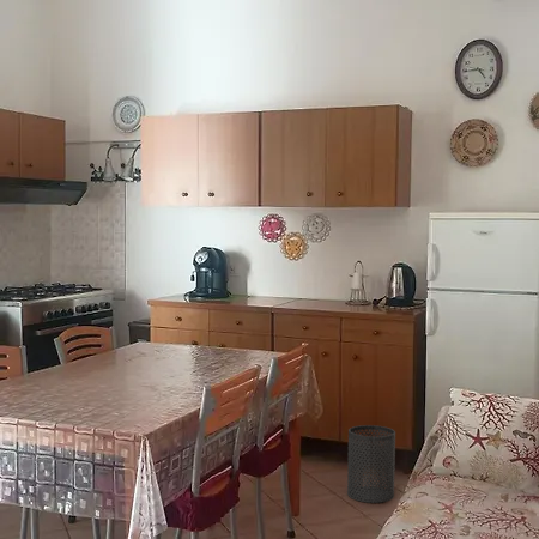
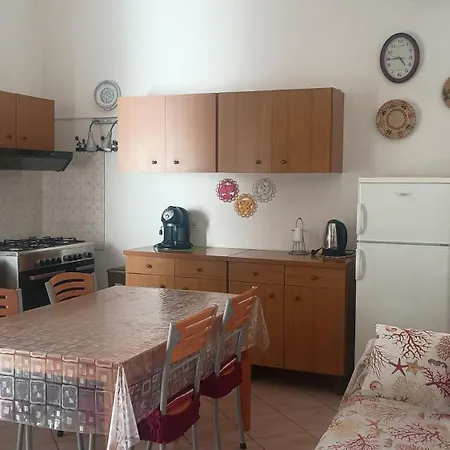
- trash can [346,424,396,504]
